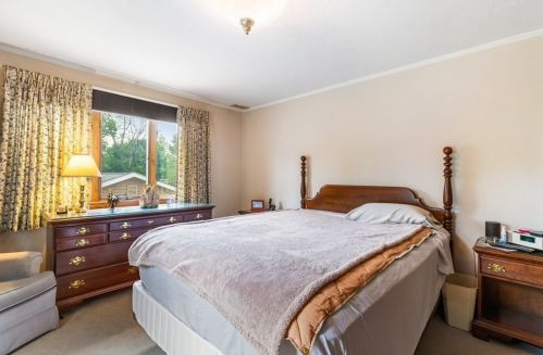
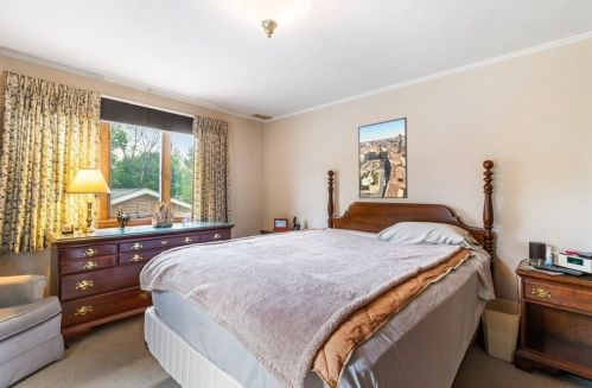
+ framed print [357,116,409,199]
